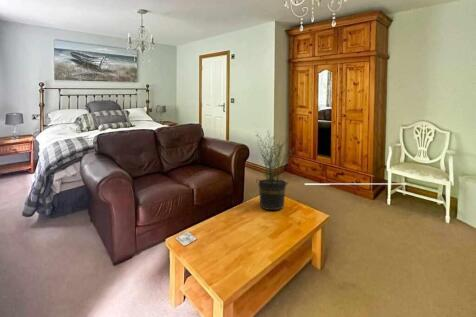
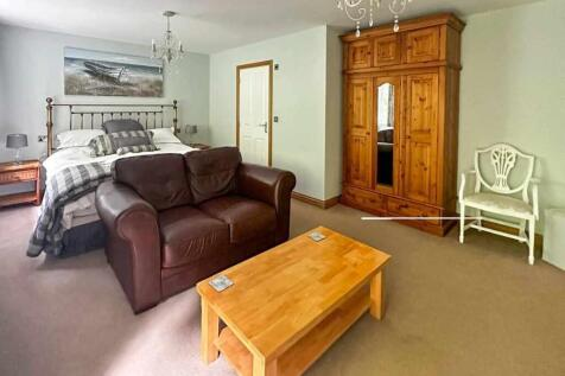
- potted plant [255,129,297,211]
